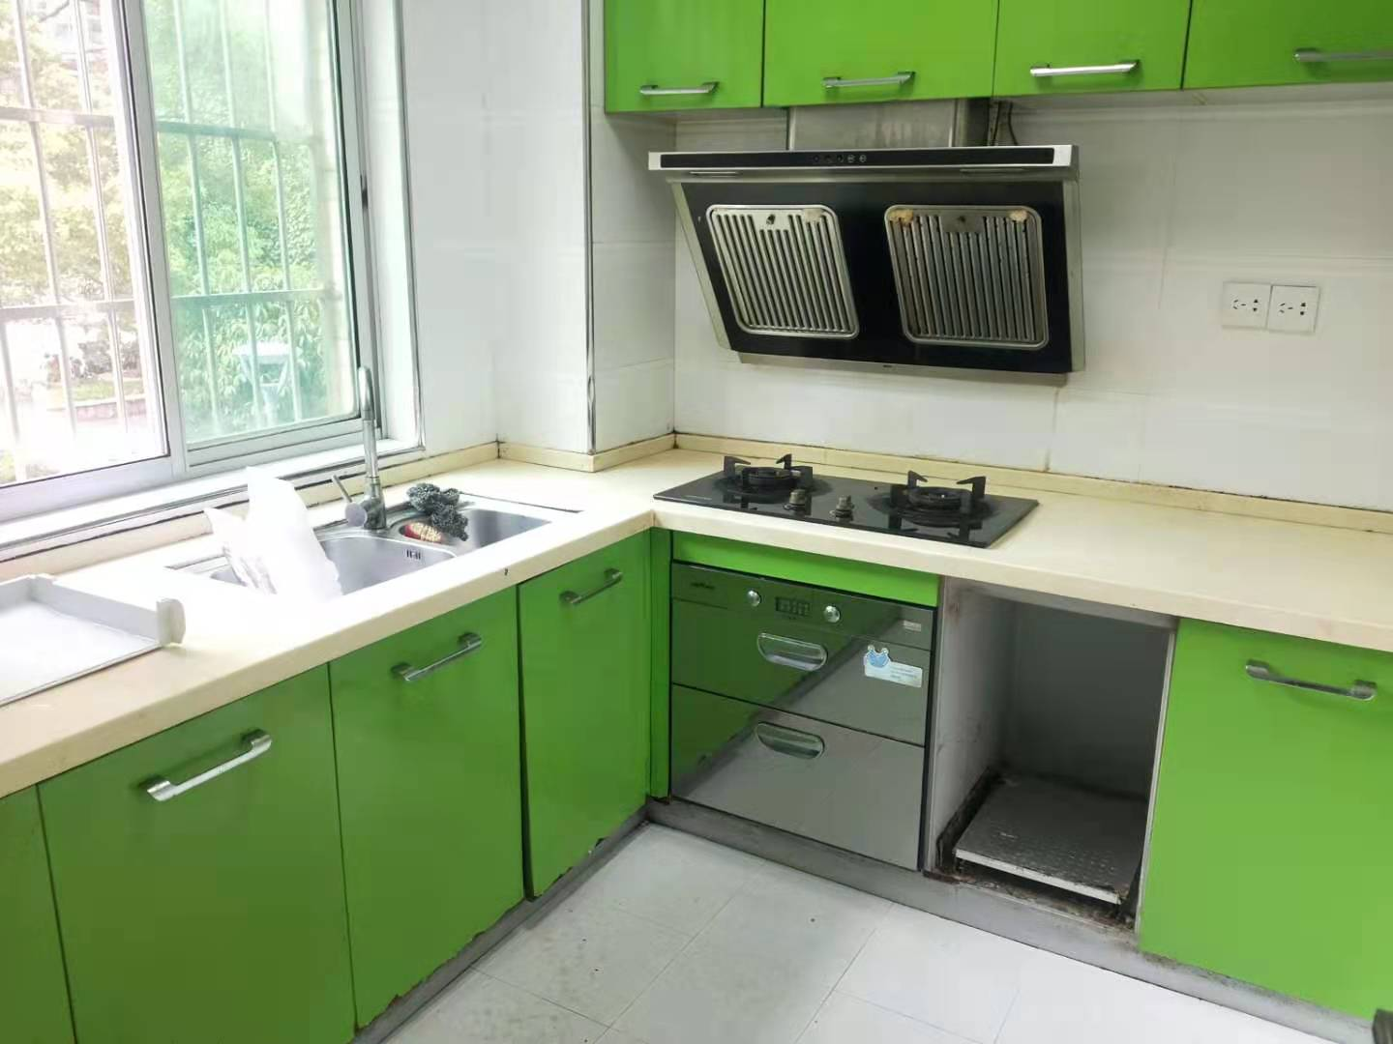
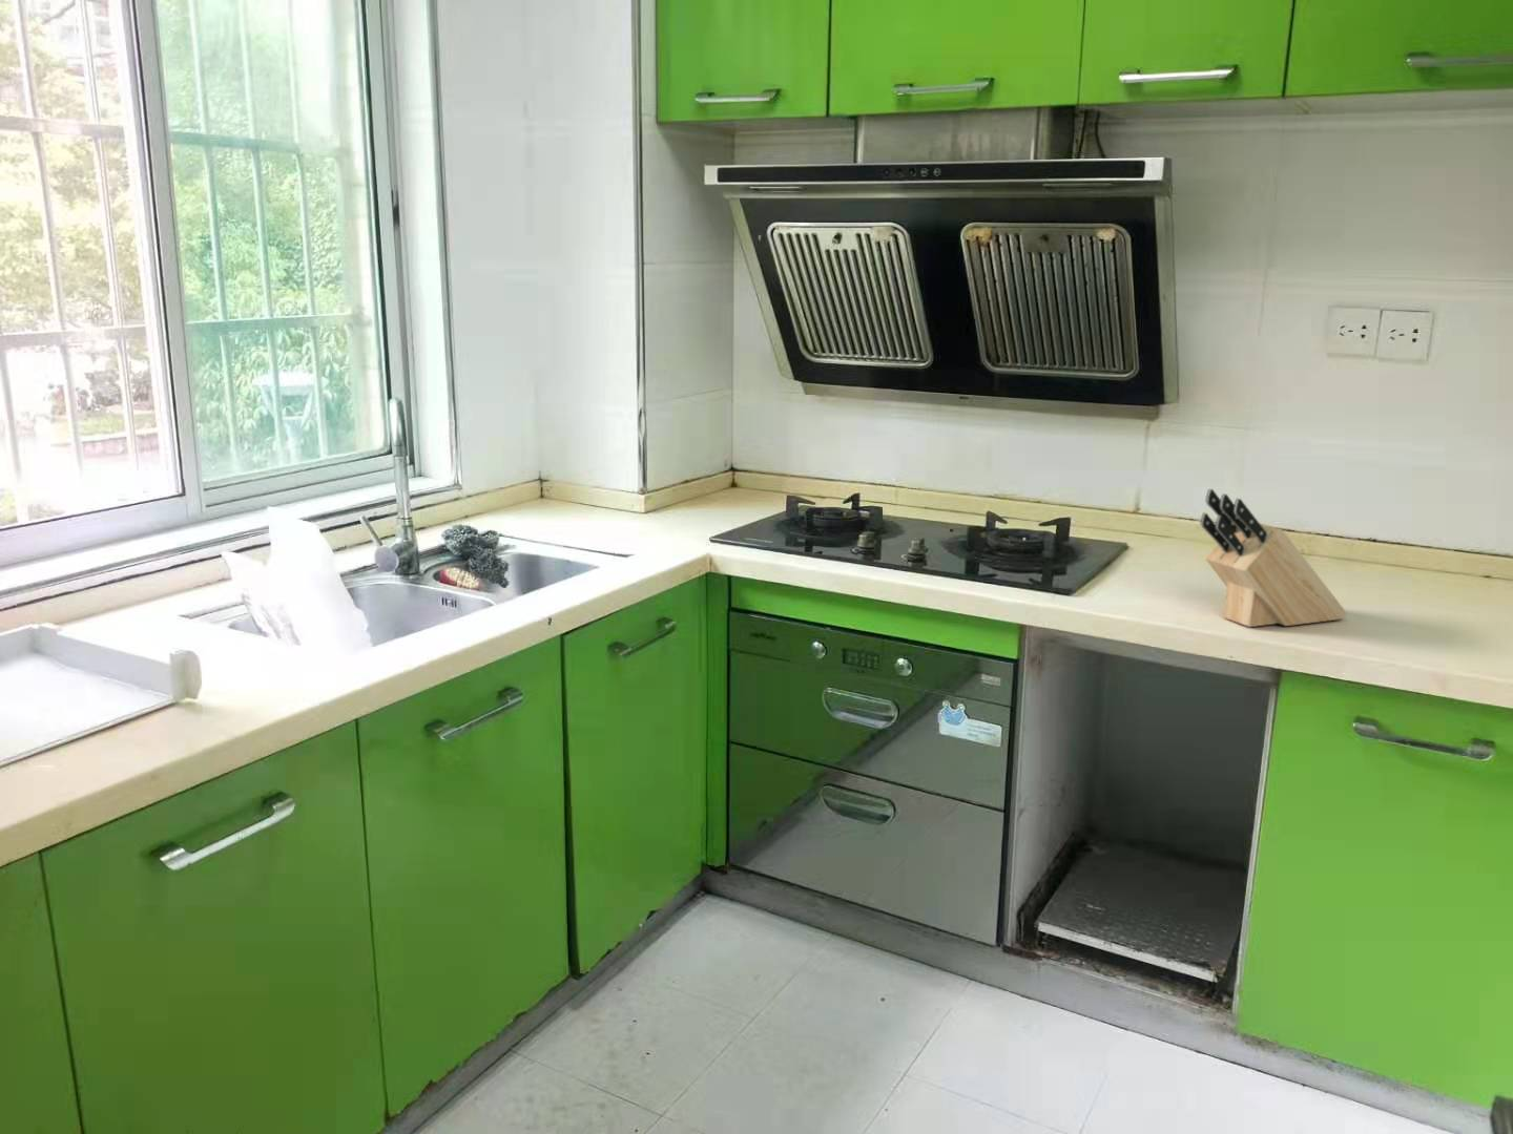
+ knife block [1200,488,1349,628]
